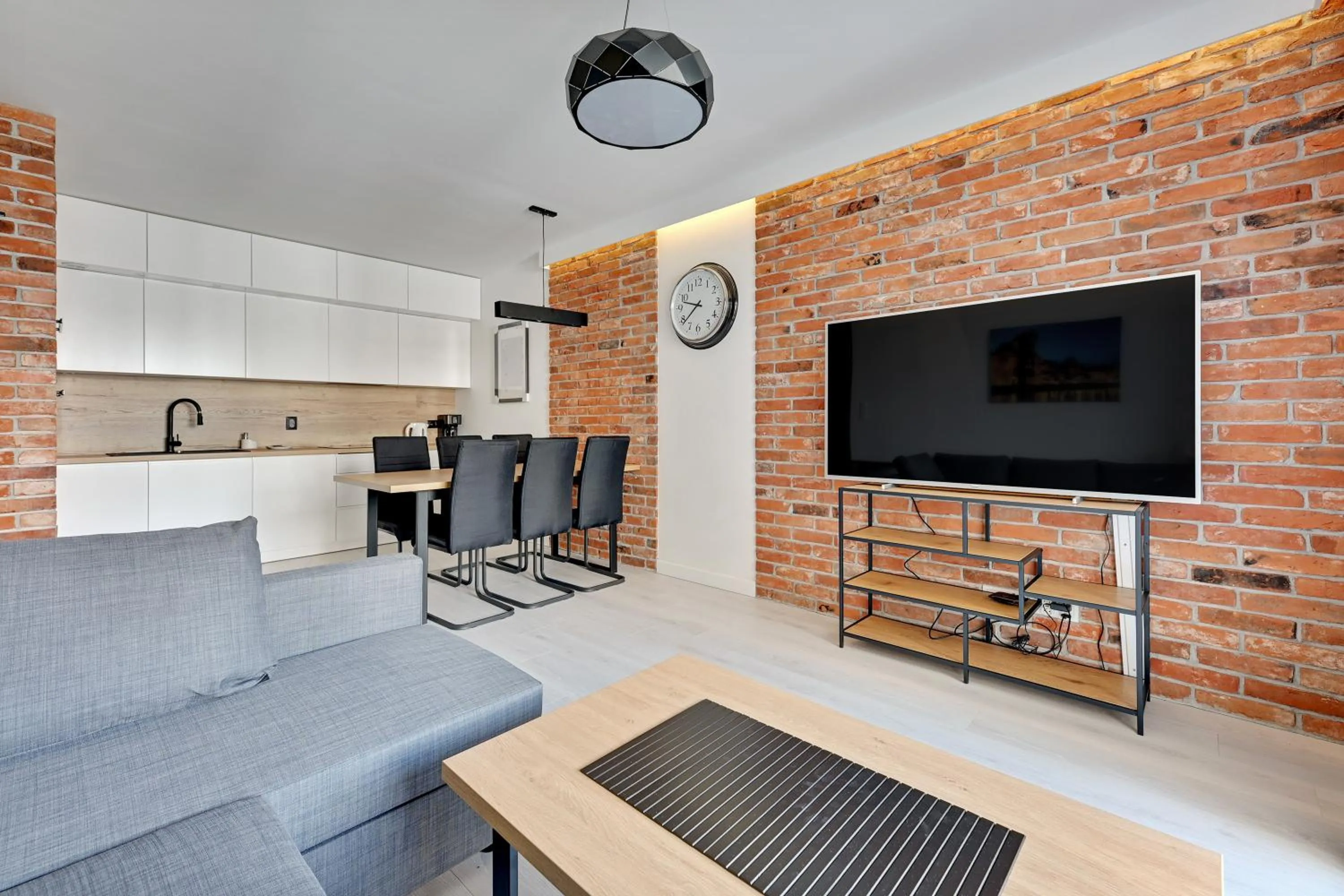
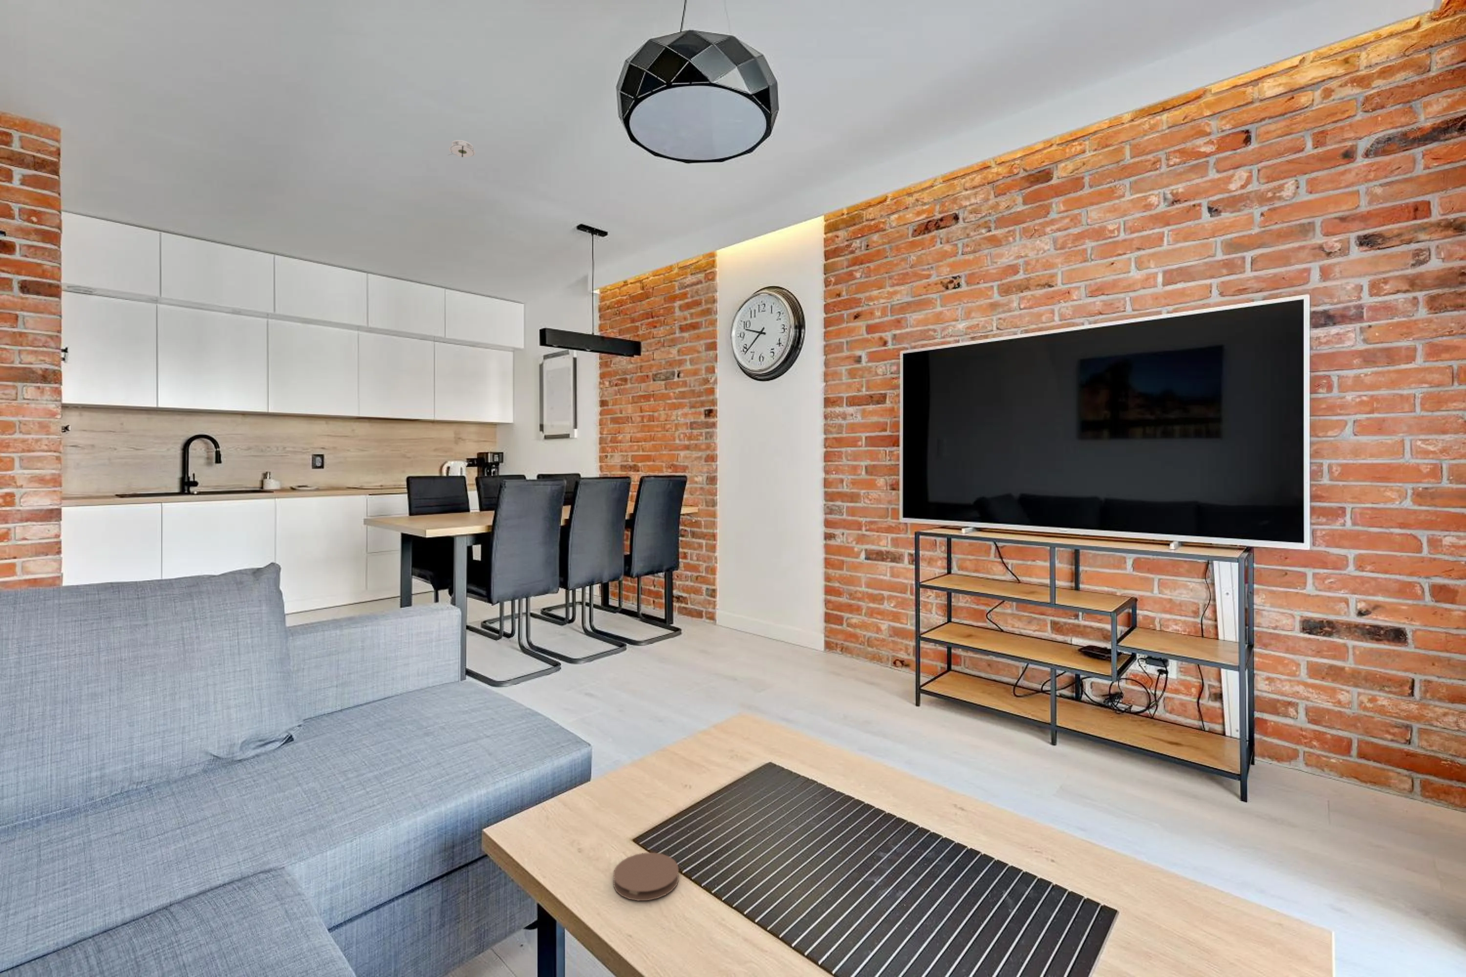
+ smoke detector [447,140,477,158]
+ coaster [613,852,680,902]
